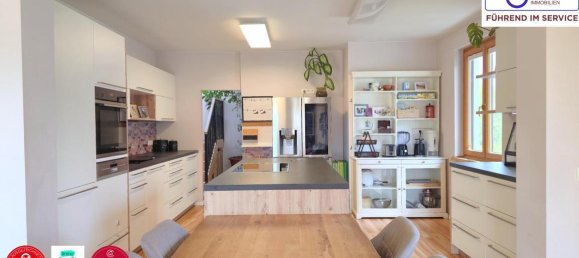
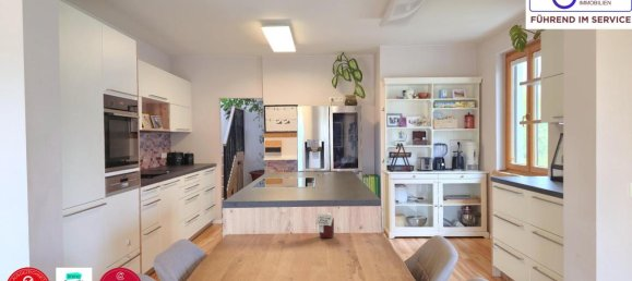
+ jar [314,211,335,239]
